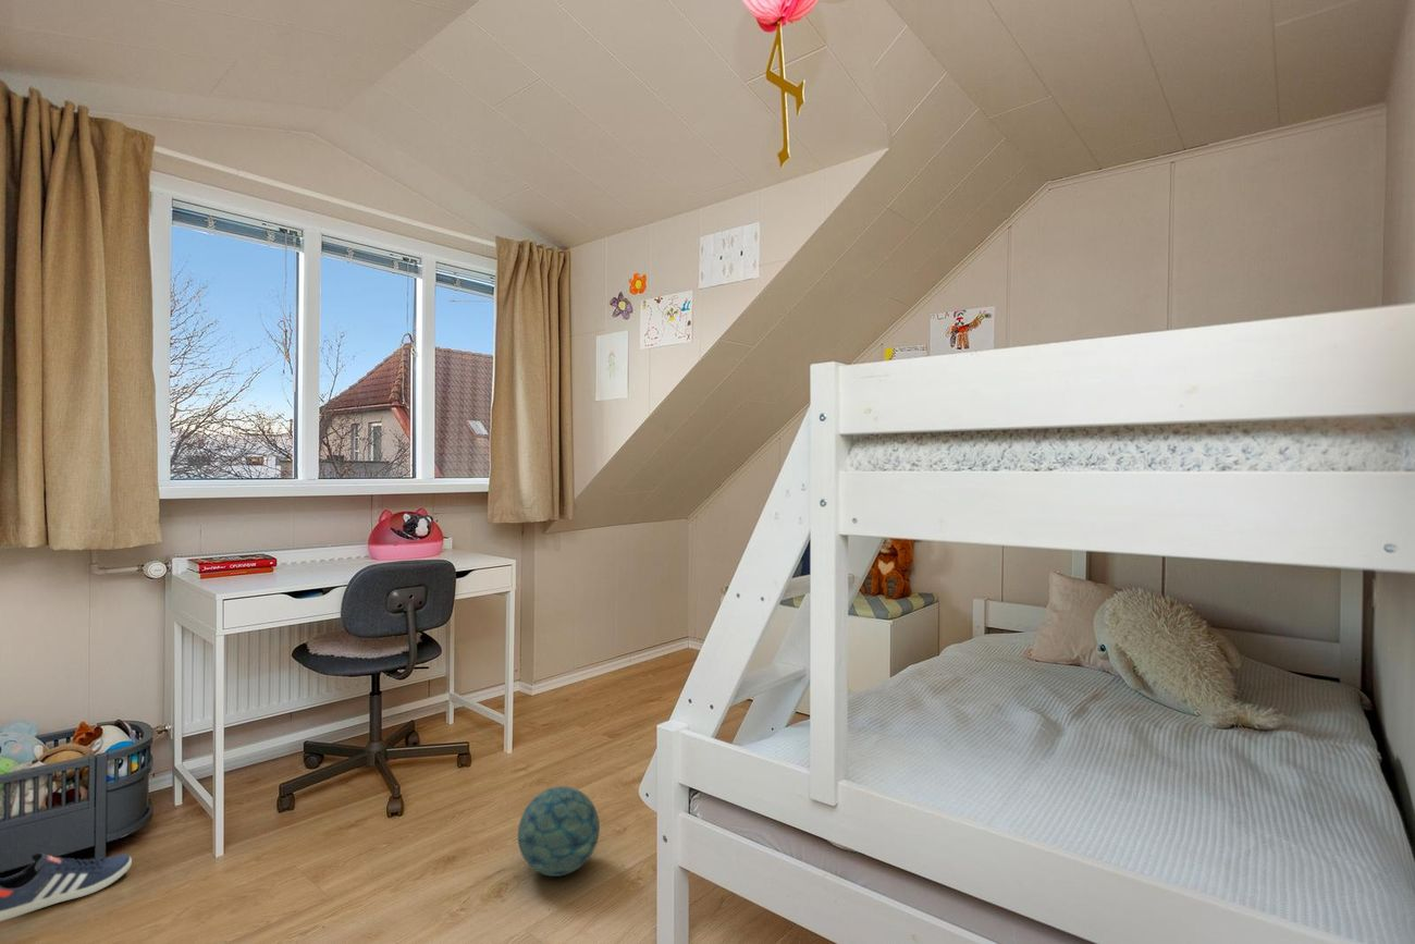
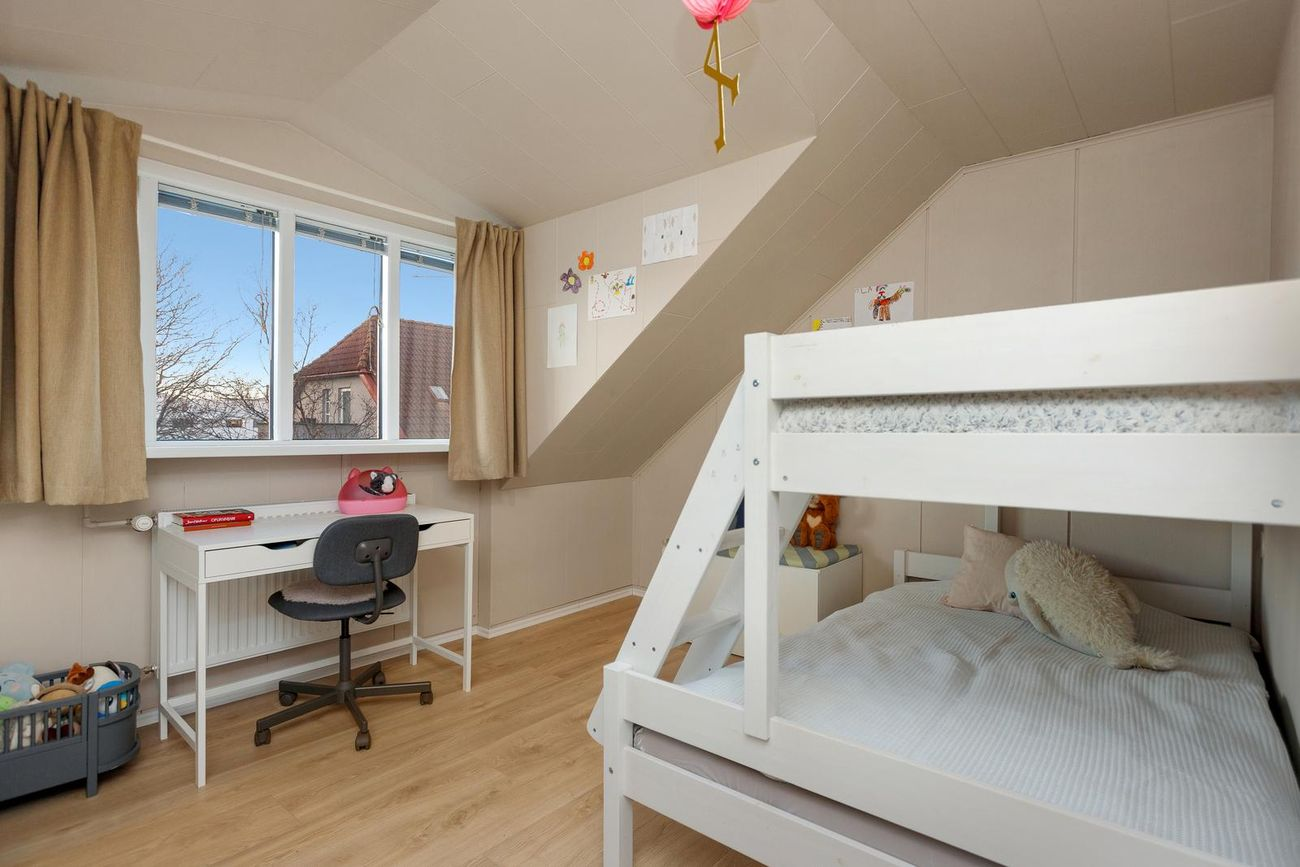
- ball [517,785,601,878]
- sneaker [0,851,133,922]
